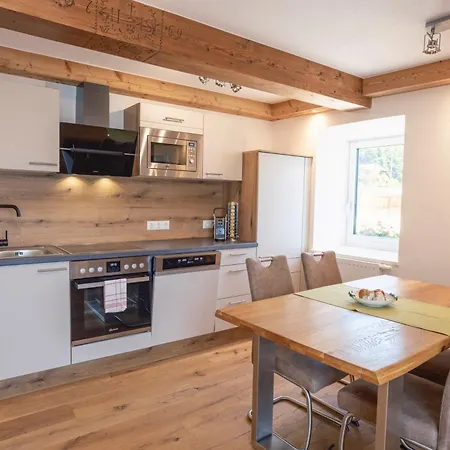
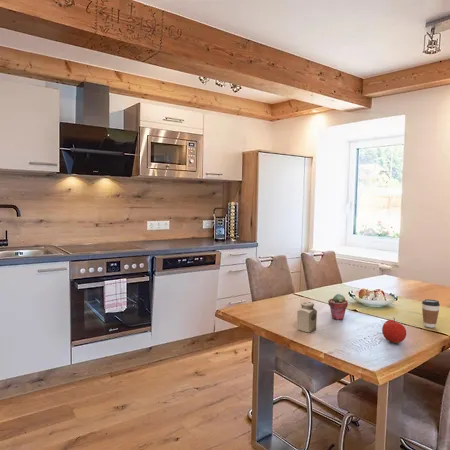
+ potted succulent [327,293,349,321]
+ coffee cup [421,298,441,329]
+ fruit [381,316,407,344]
+ salt shaker [296,301,318,333]
